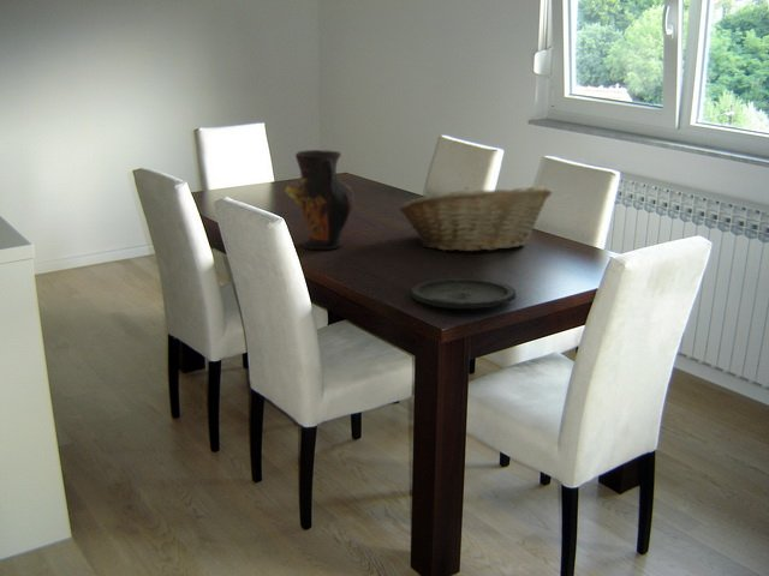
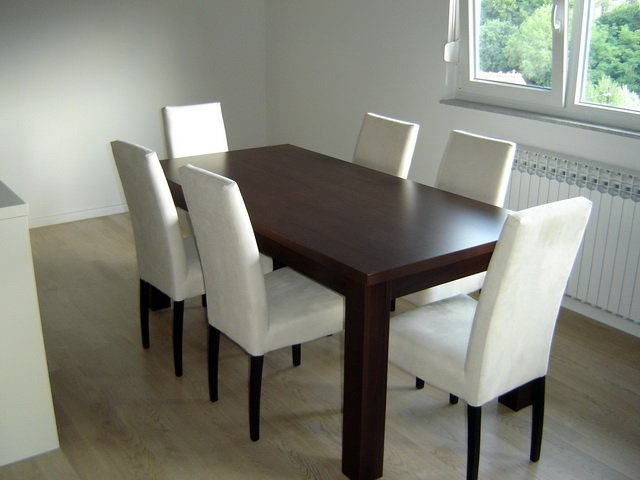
- fruit basket [398,185,554,253]
- vase [284,149,356,251]
- plate [410,276,517,310]
